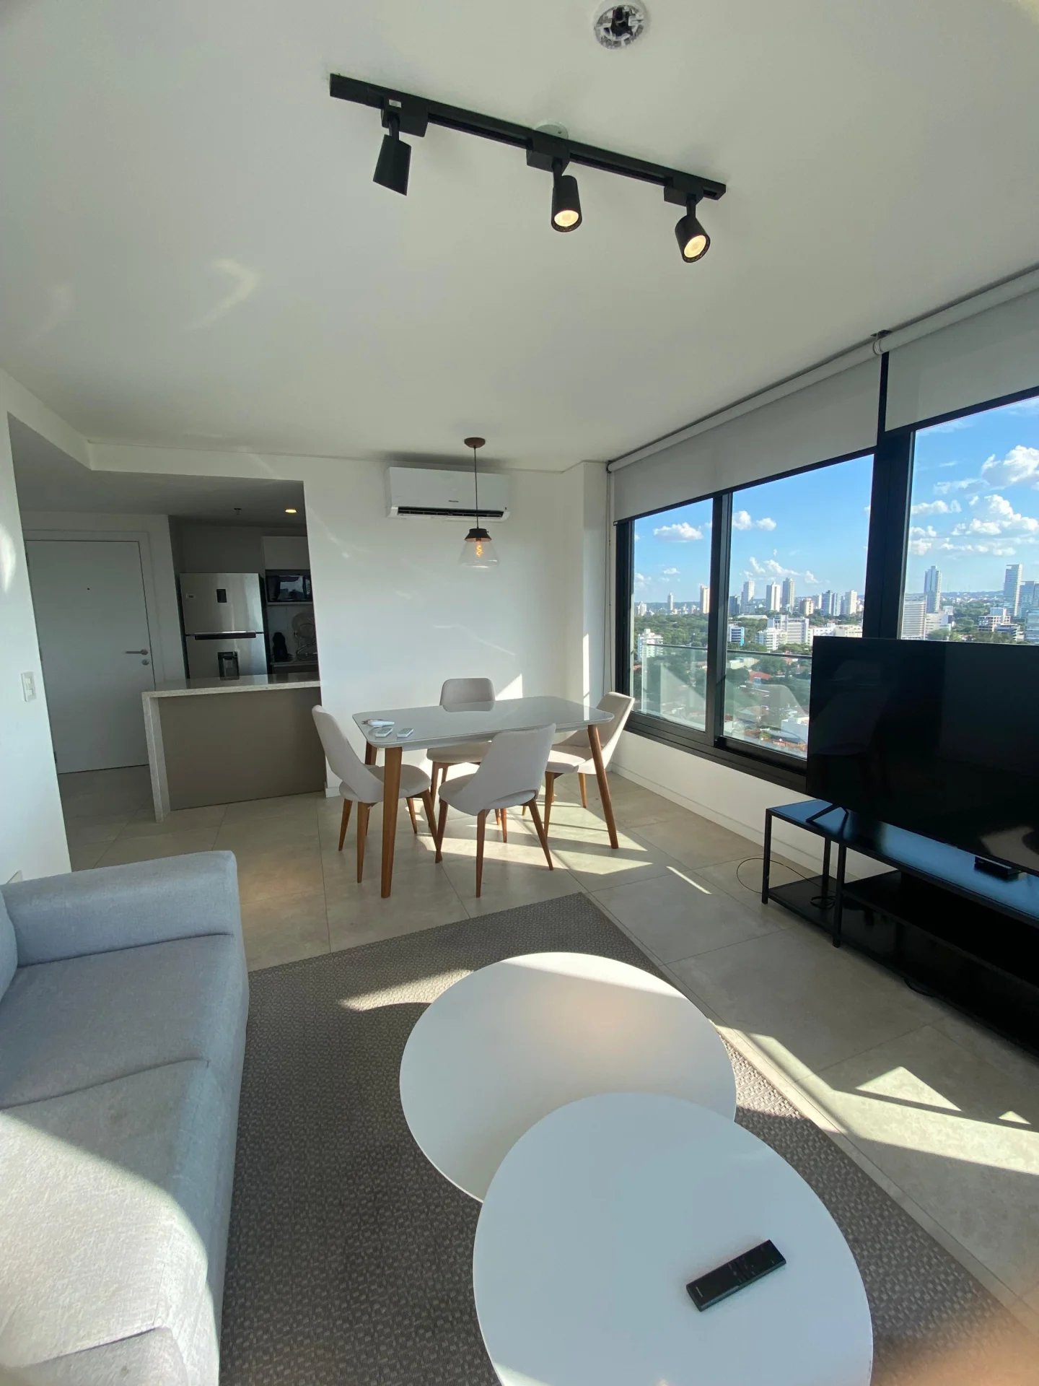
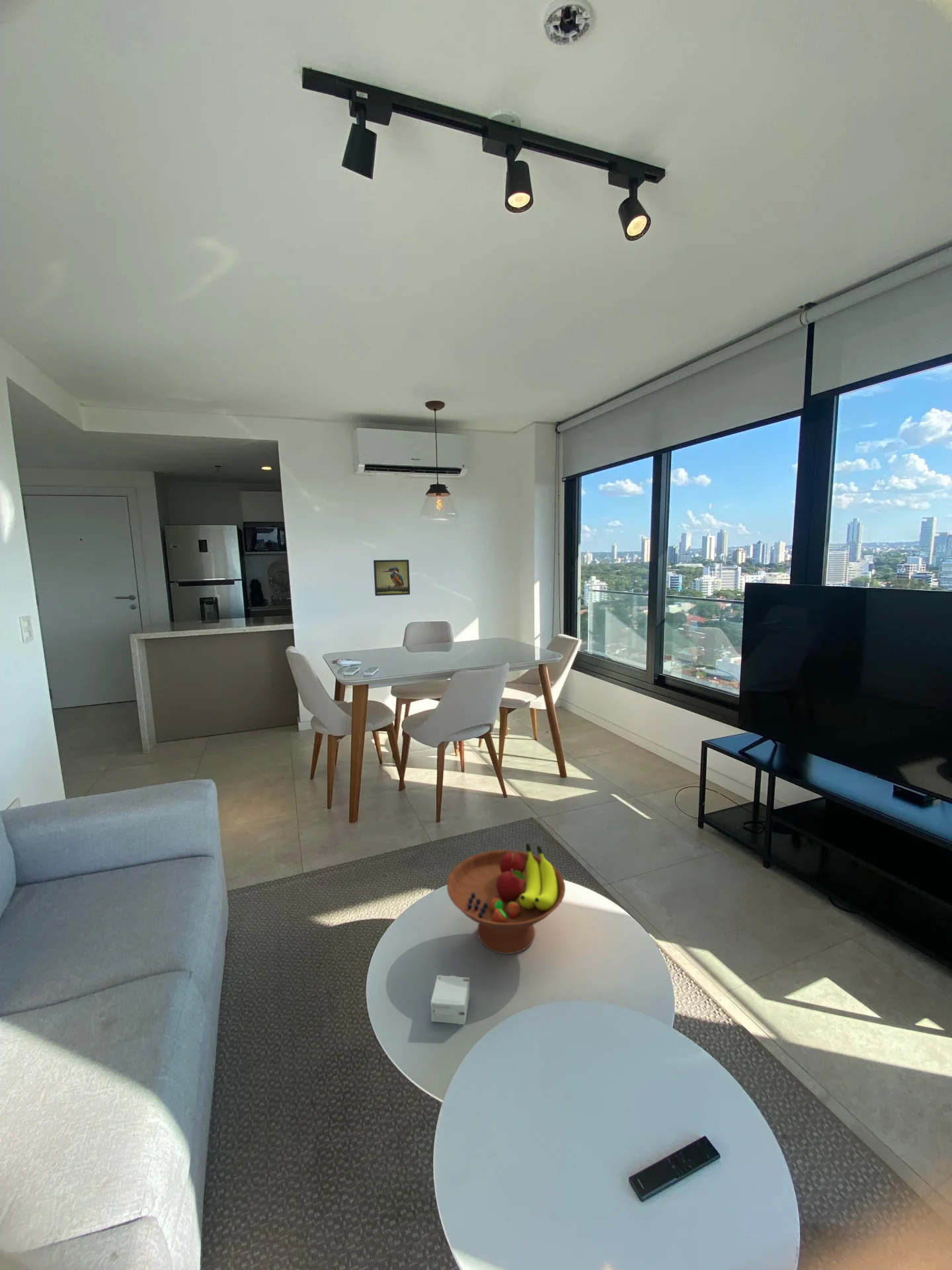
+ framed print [373,559,411,597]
+ small box [430,974,470,1026]
+ fruit bowl [446,843,566,955]
